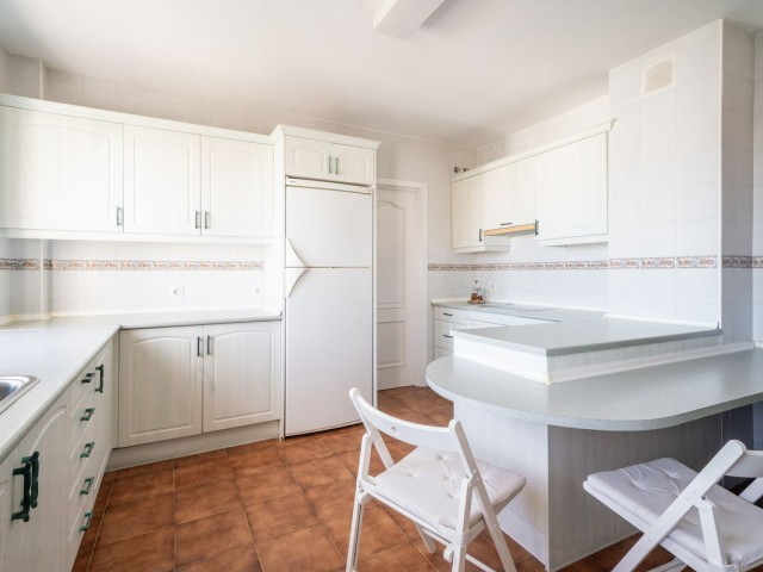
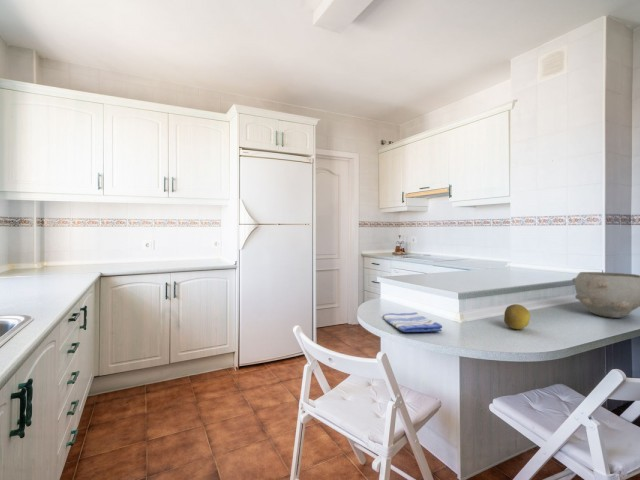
+ dish towel [382,311,443,333]
+ fruit [503,303,531,330]
+ bowl [571,271,640,319]
